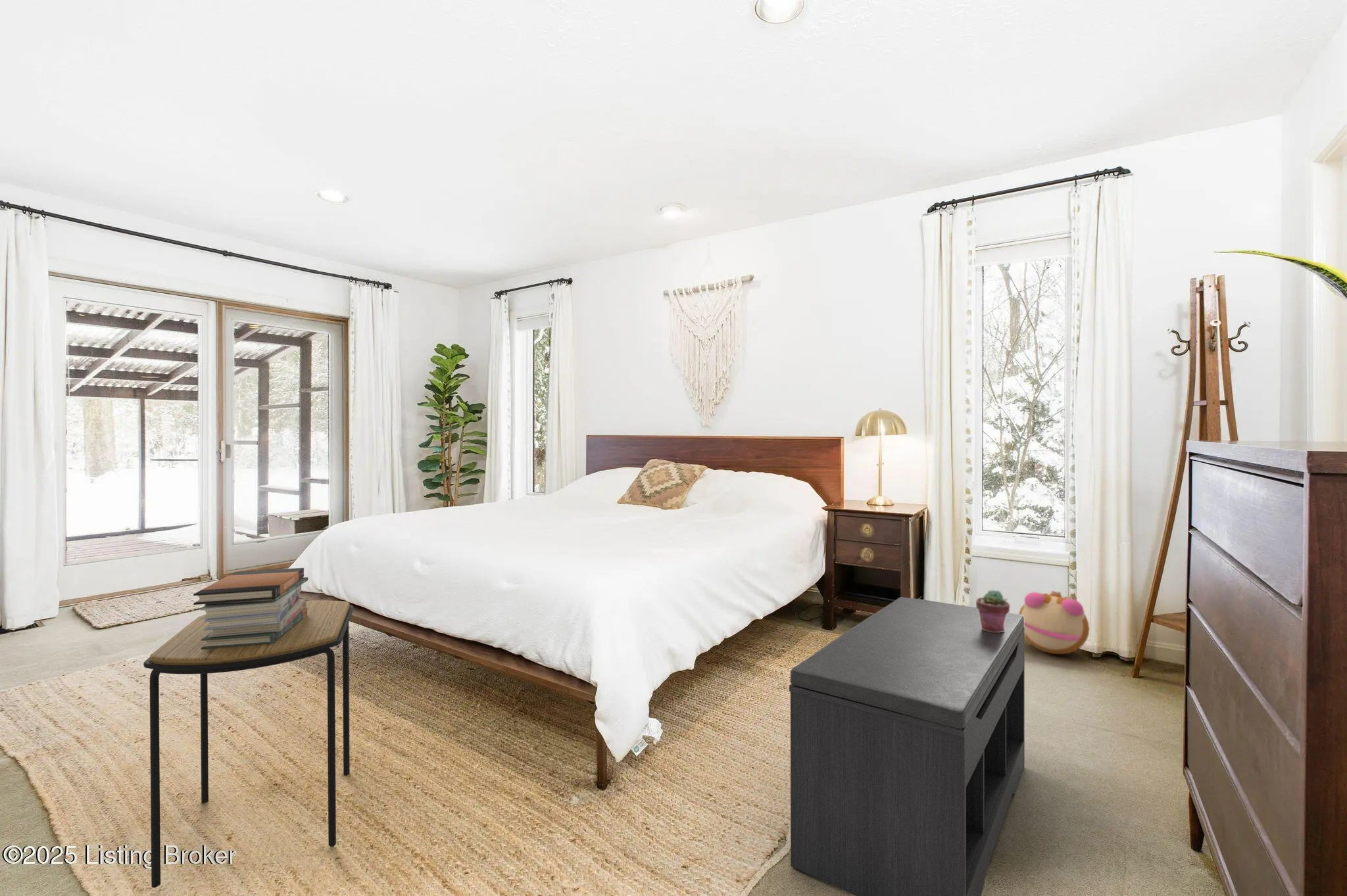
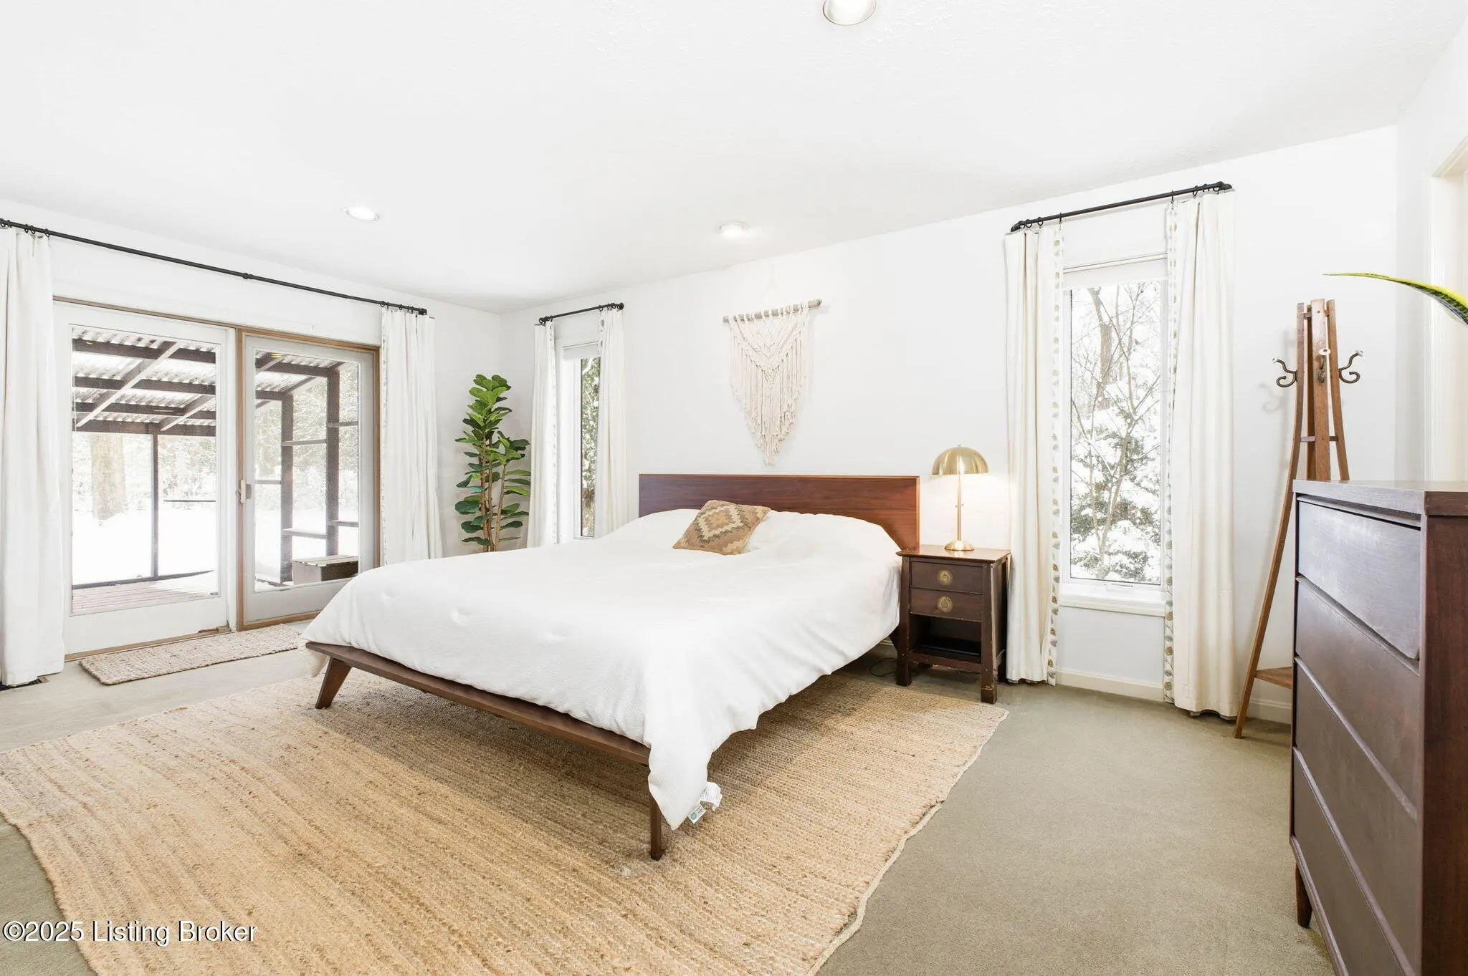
- side table [143,600,354,889]
- plush toy [1018,590,1090,655]
- potted succulent [975,589,1011,632]
- book stack [193,567,308,649]
- bench [789,596,1025,896]
